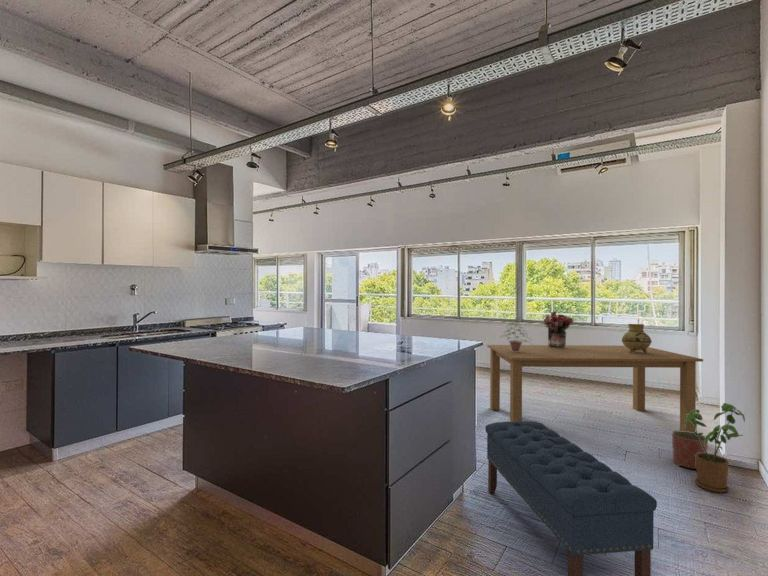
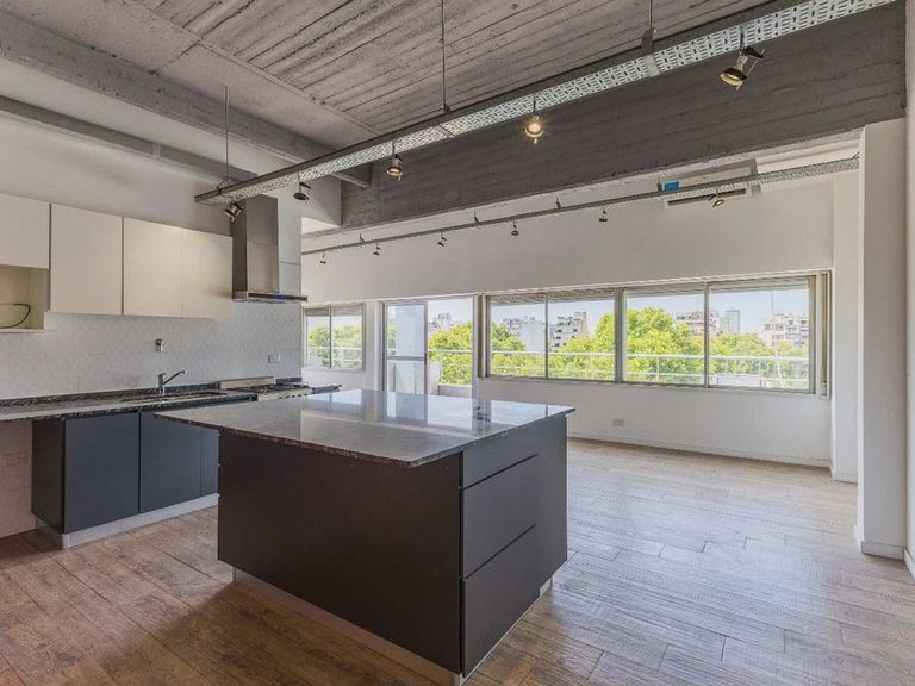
- dining table [486,344,704,432]
- potted plant [498,320,532,352]
- ceramic vessel [621,323,653,353]
- bouquet [543,310,575,348]
- house plant [684,402,746,494]
- planter [671,430,709,470]
- bench [484,420,658,576]
